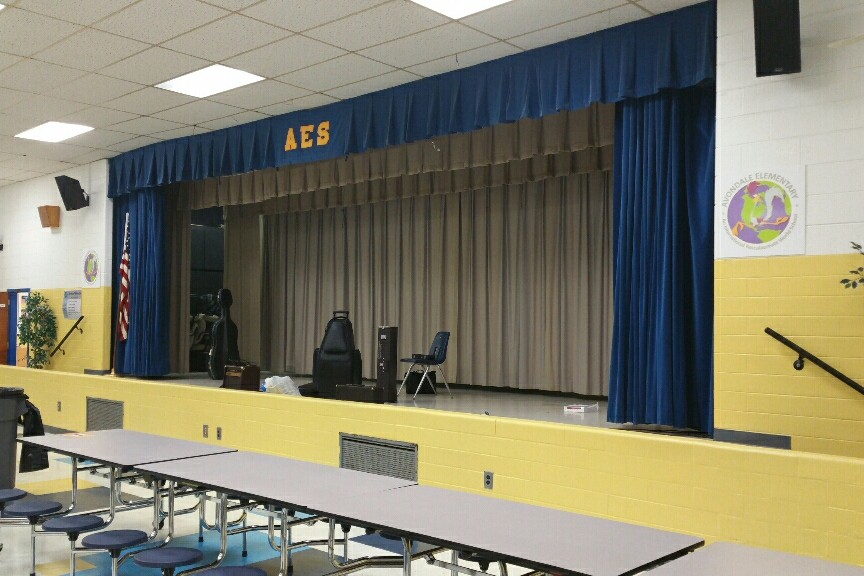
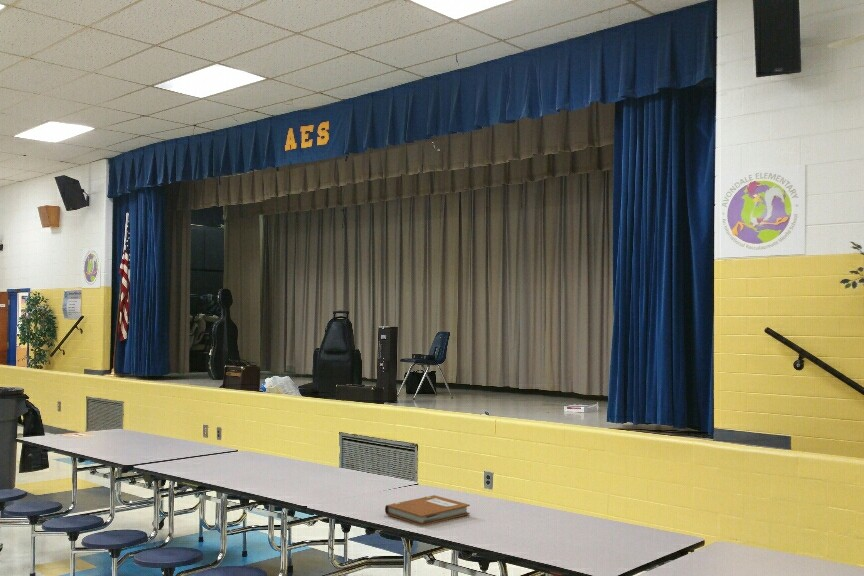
+ notebook [384,494,471,527]
